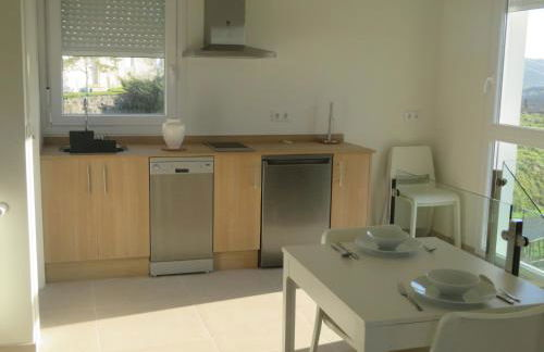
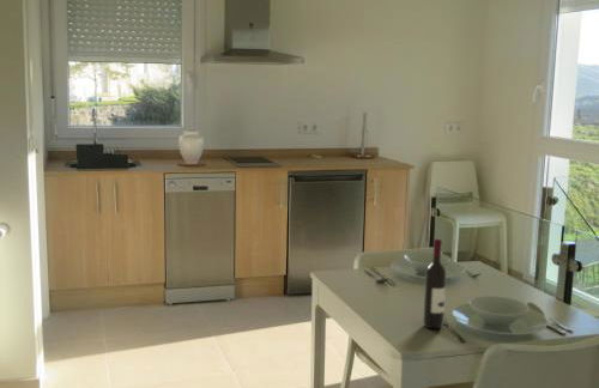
+ wine bottle [422,237,447,329]
